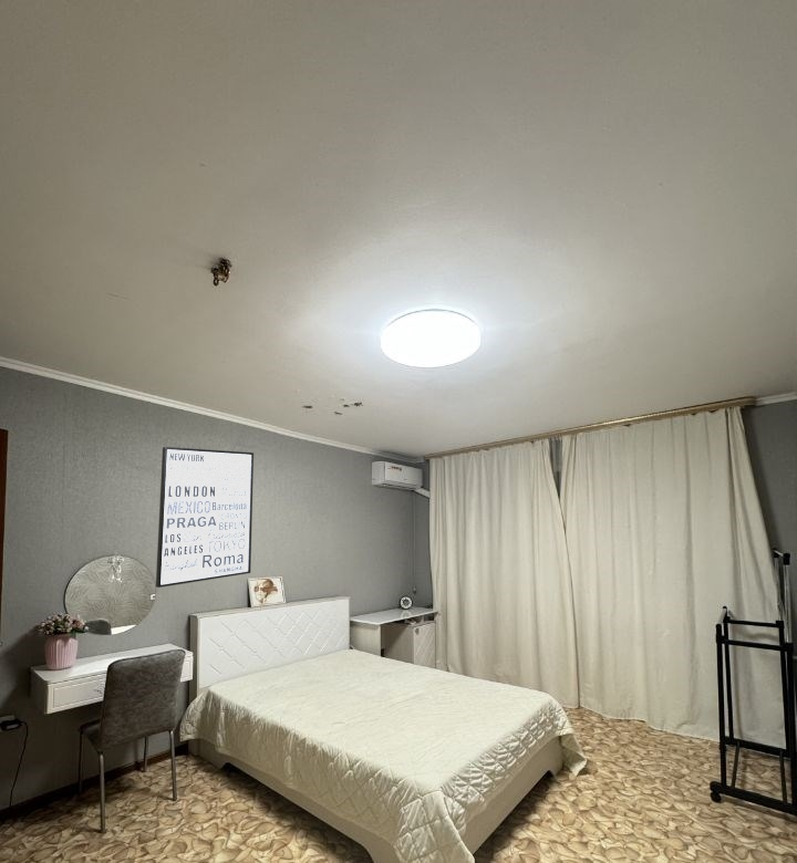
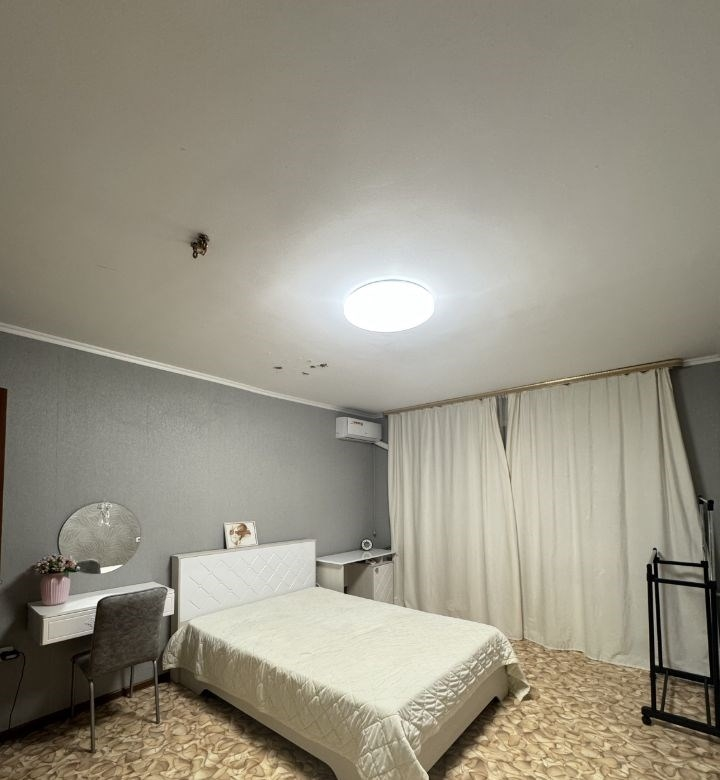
- wall art [155,446,255,589]
